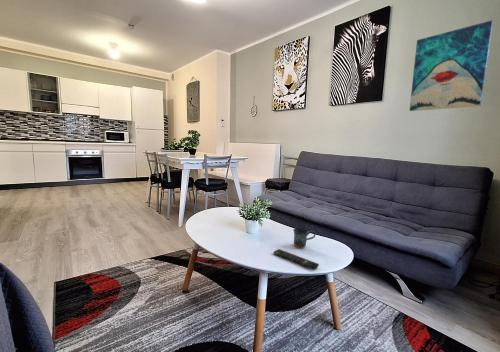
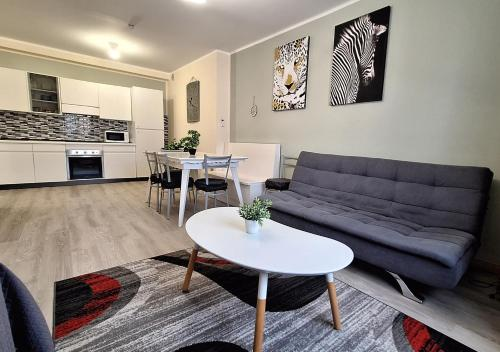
- wall art [408,19,494,112]
- mug [292,227,316,249]
- remote control [272,248,320,271]
